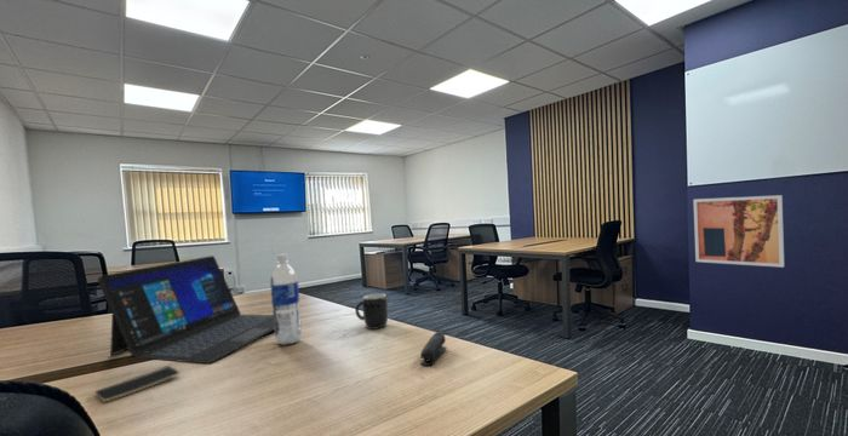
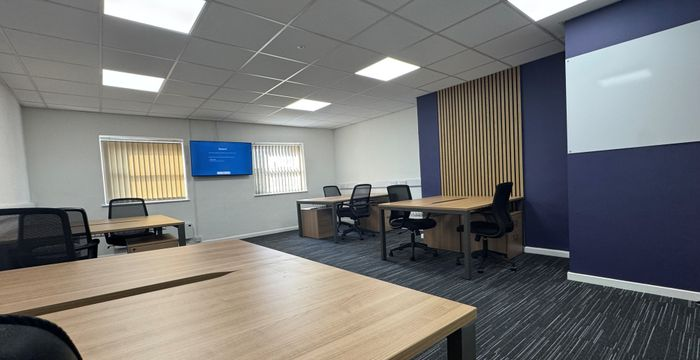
- mug [354,292,389,331]
- stapler [419,331,447,367]
- water bottle [269,253,303,346]
- smartphone [94,365,181,402]
- laptop [97,254,274,365]
- wall art [692,194,785,269]
